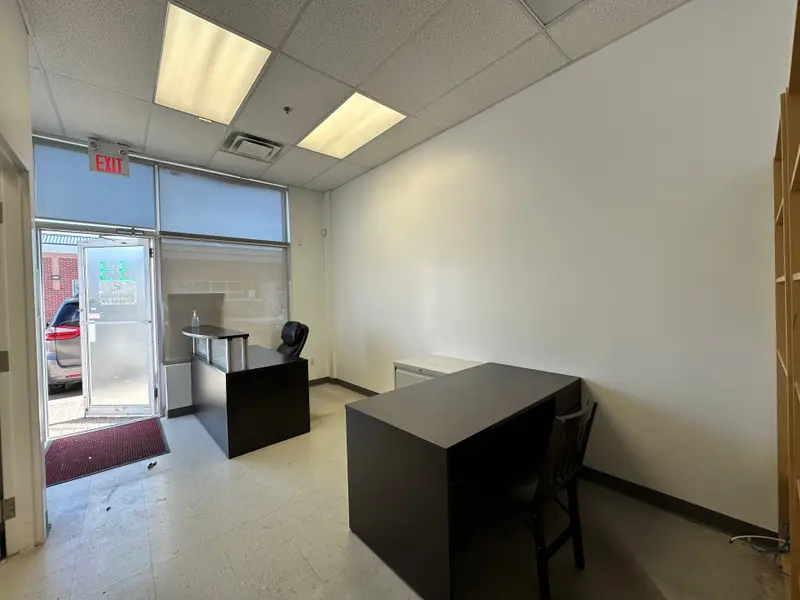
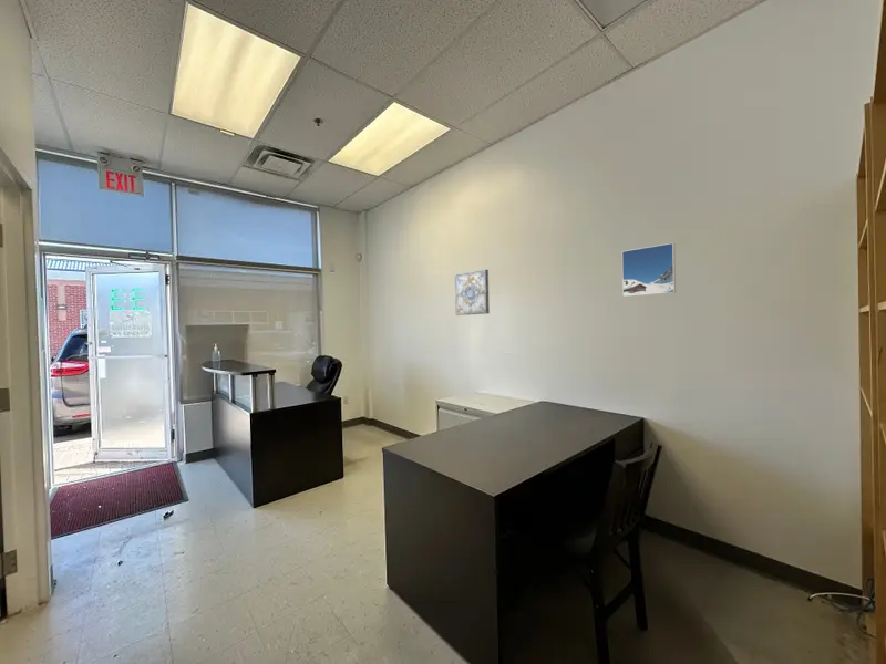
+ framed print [621,241,677,298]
+ wall art [454,269,491,317]
